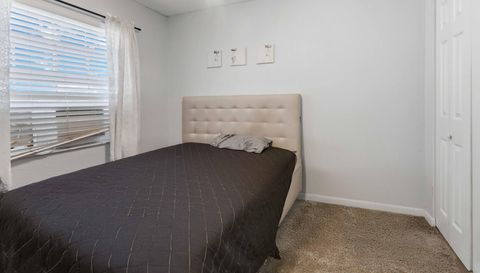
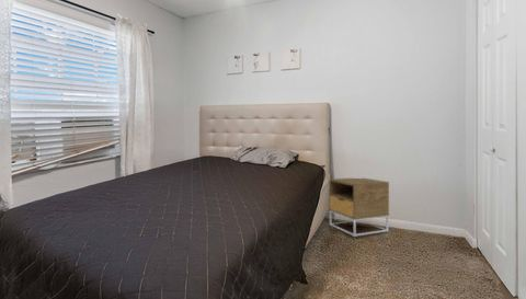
+ nightstand [328,177,390,238]
